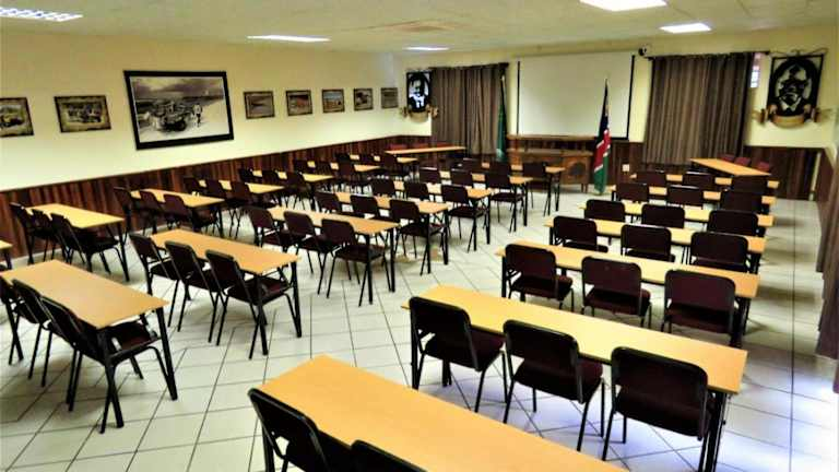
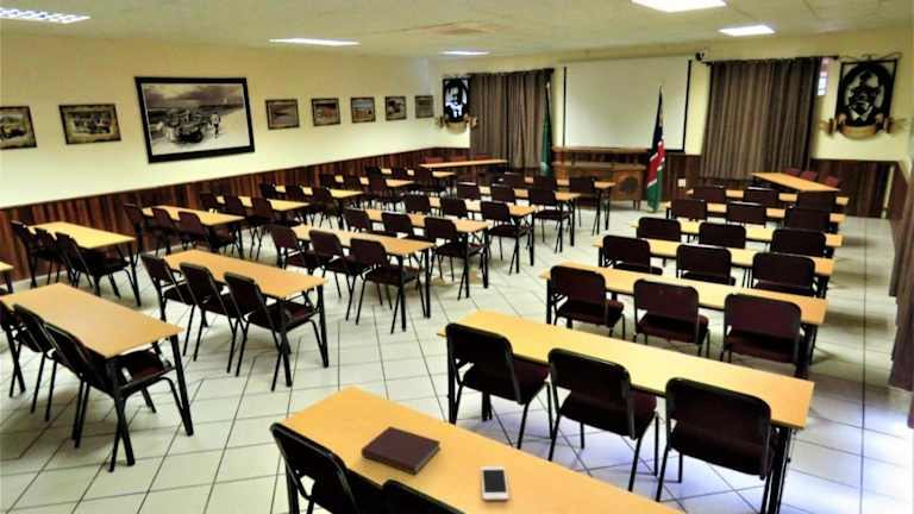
+ cell phone [480,465,511,501]
+ notebook [361,425,442,476]
